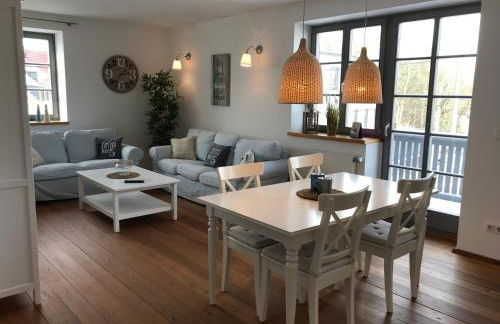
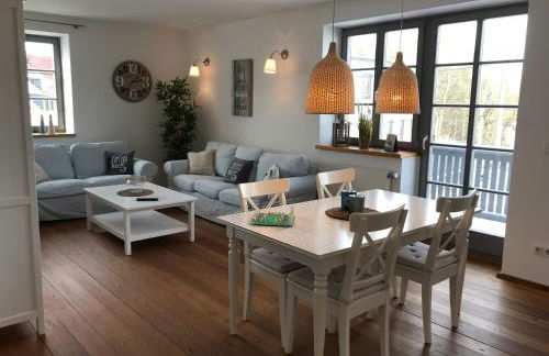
+ board game [249,204,296,227]
